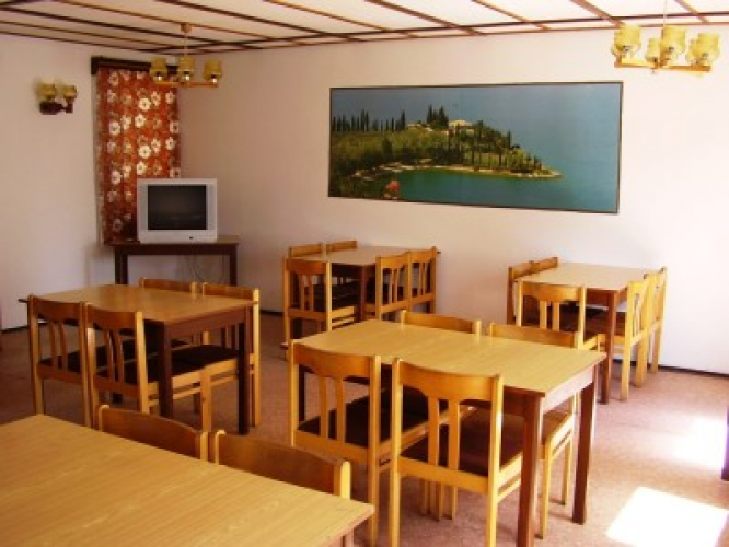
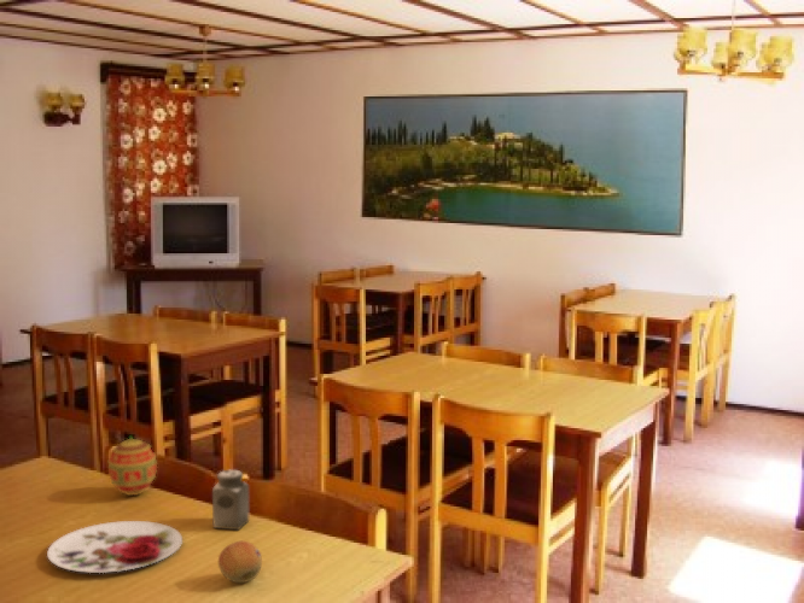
+ salt shaker [211,469,250,531]
+ fruit [217,540,263,584]
+ plate [46,520,183,574]
+ decorative egg [107,434,158,497]
